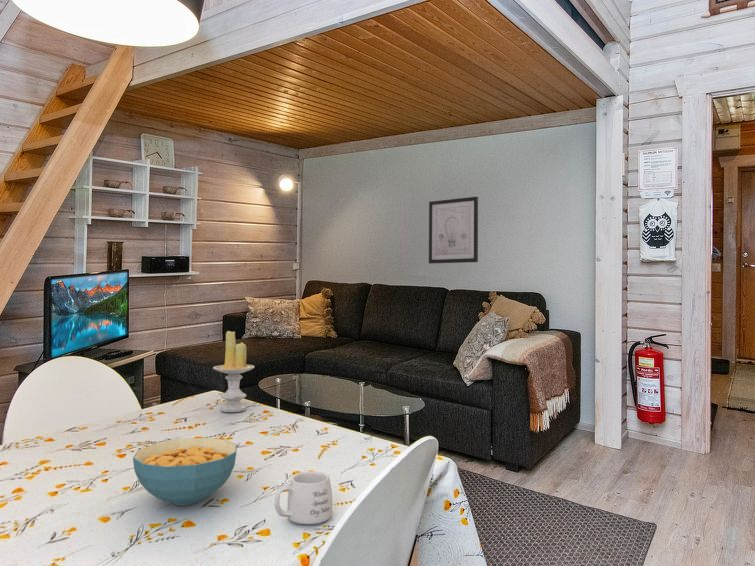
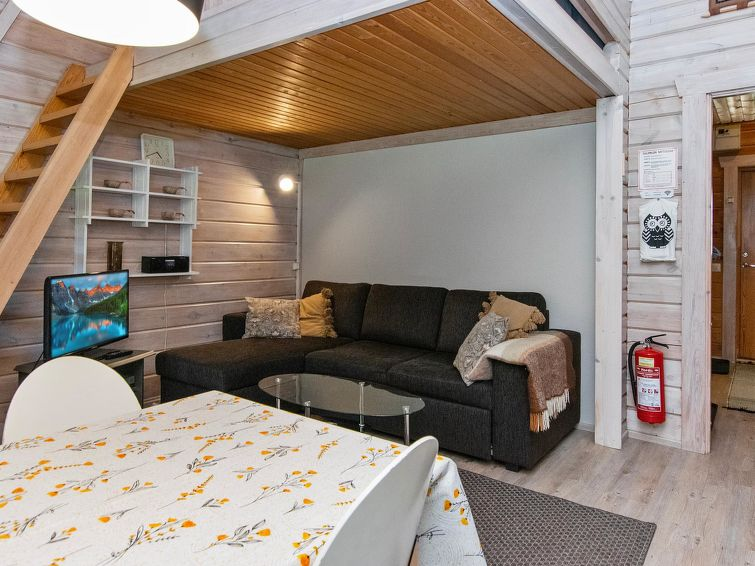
- cereal bowl [132,437,238,506]
- wall art [428,196,479,265]
- mug [273,470,333,525]
- candle [212,330,255,413]
